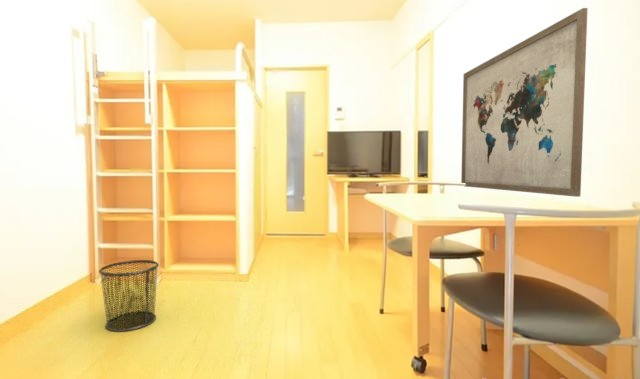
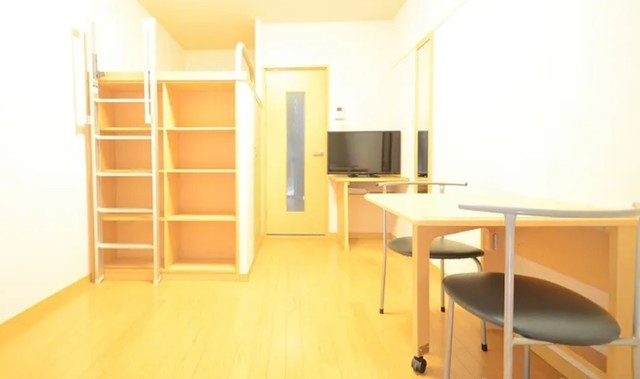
- wall art [460,7,589,198]
- waste bin [98,259,160,332]
